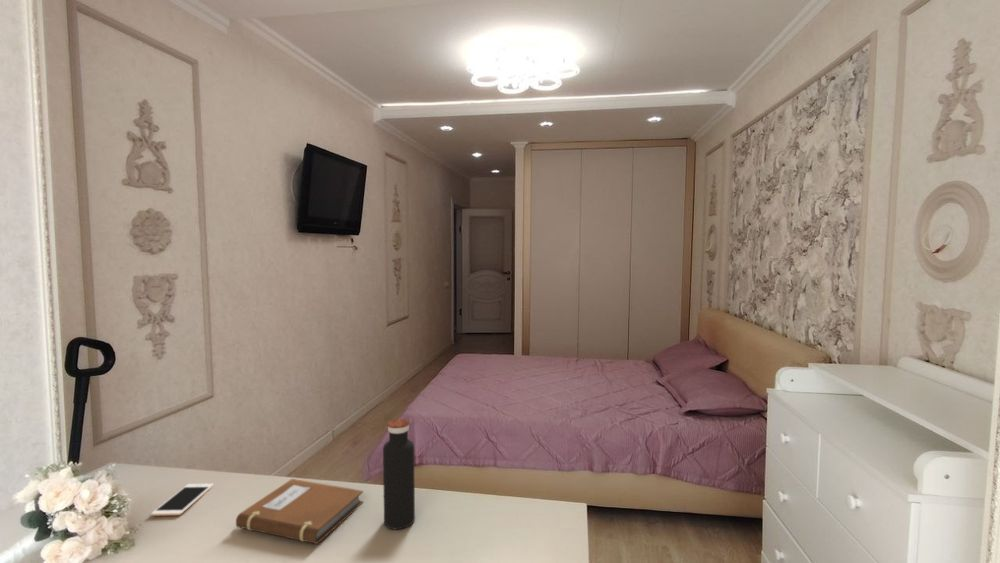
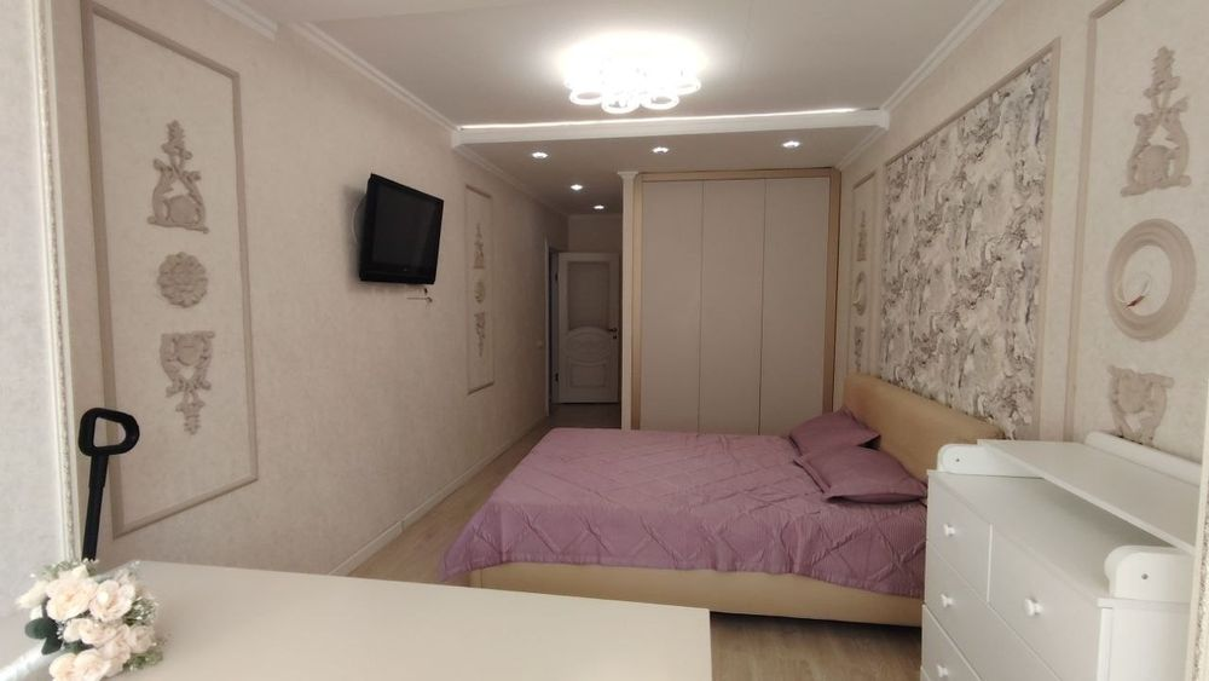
- water bottle [382,418,416,530]
- notebook [235,478,364,545]
- cell phone [150,483,215,517]
